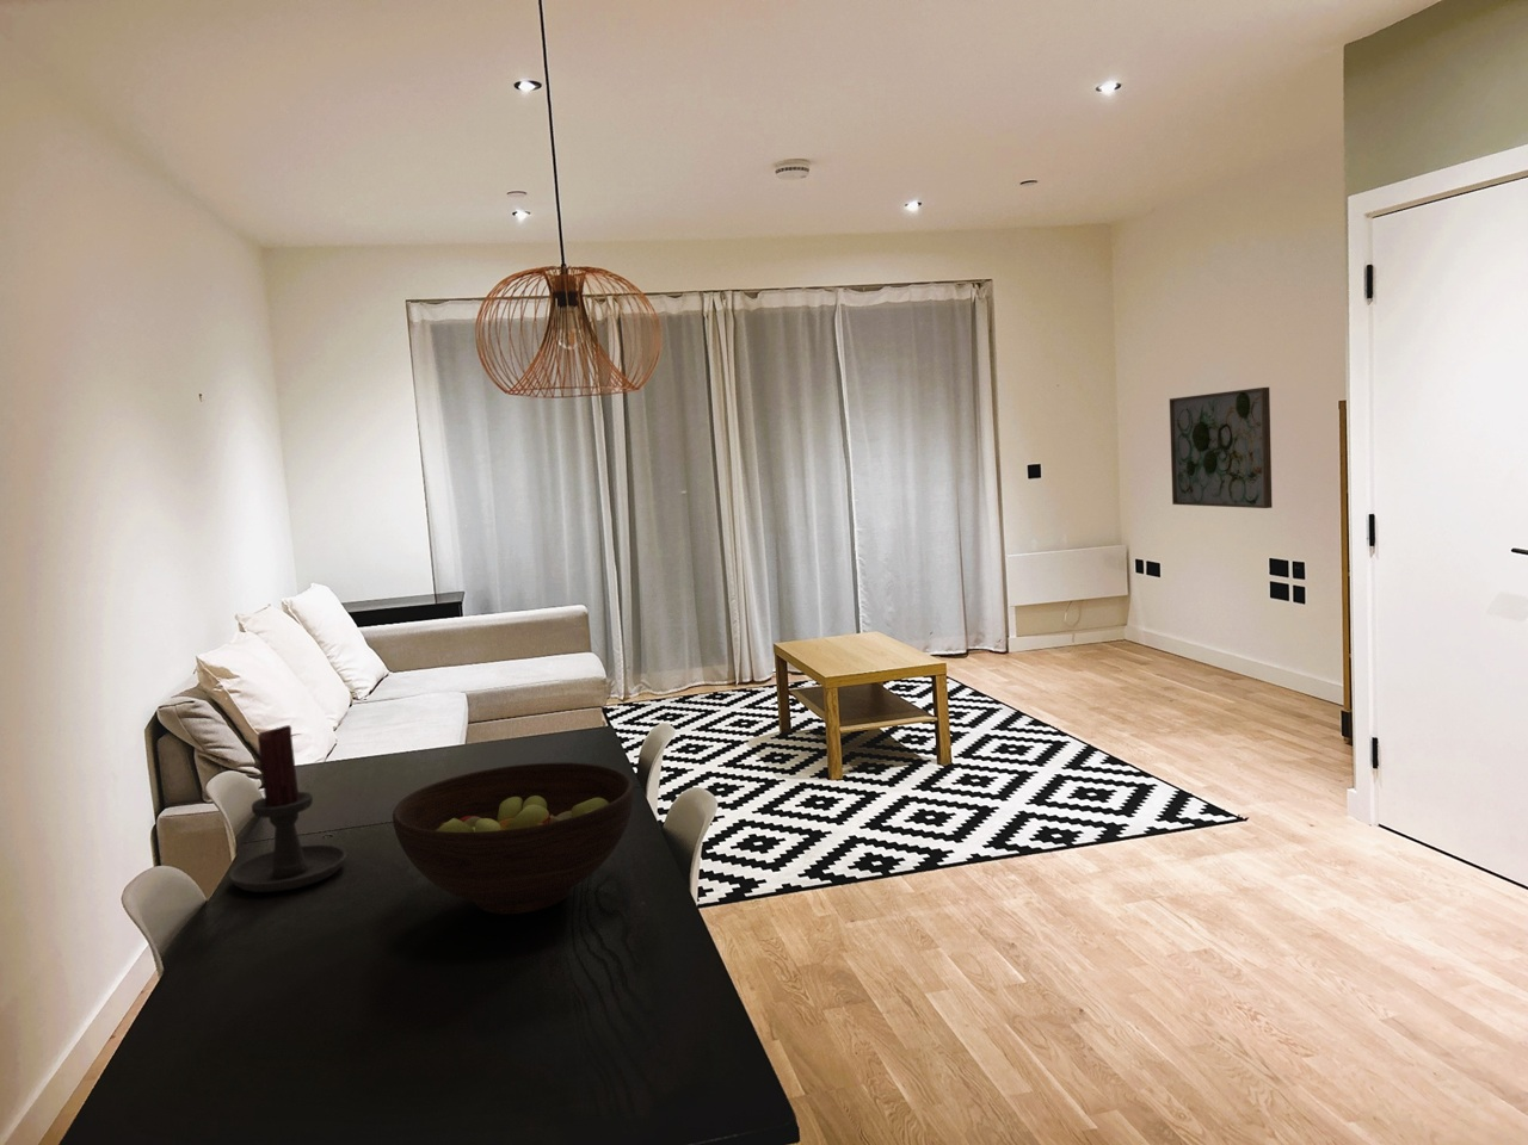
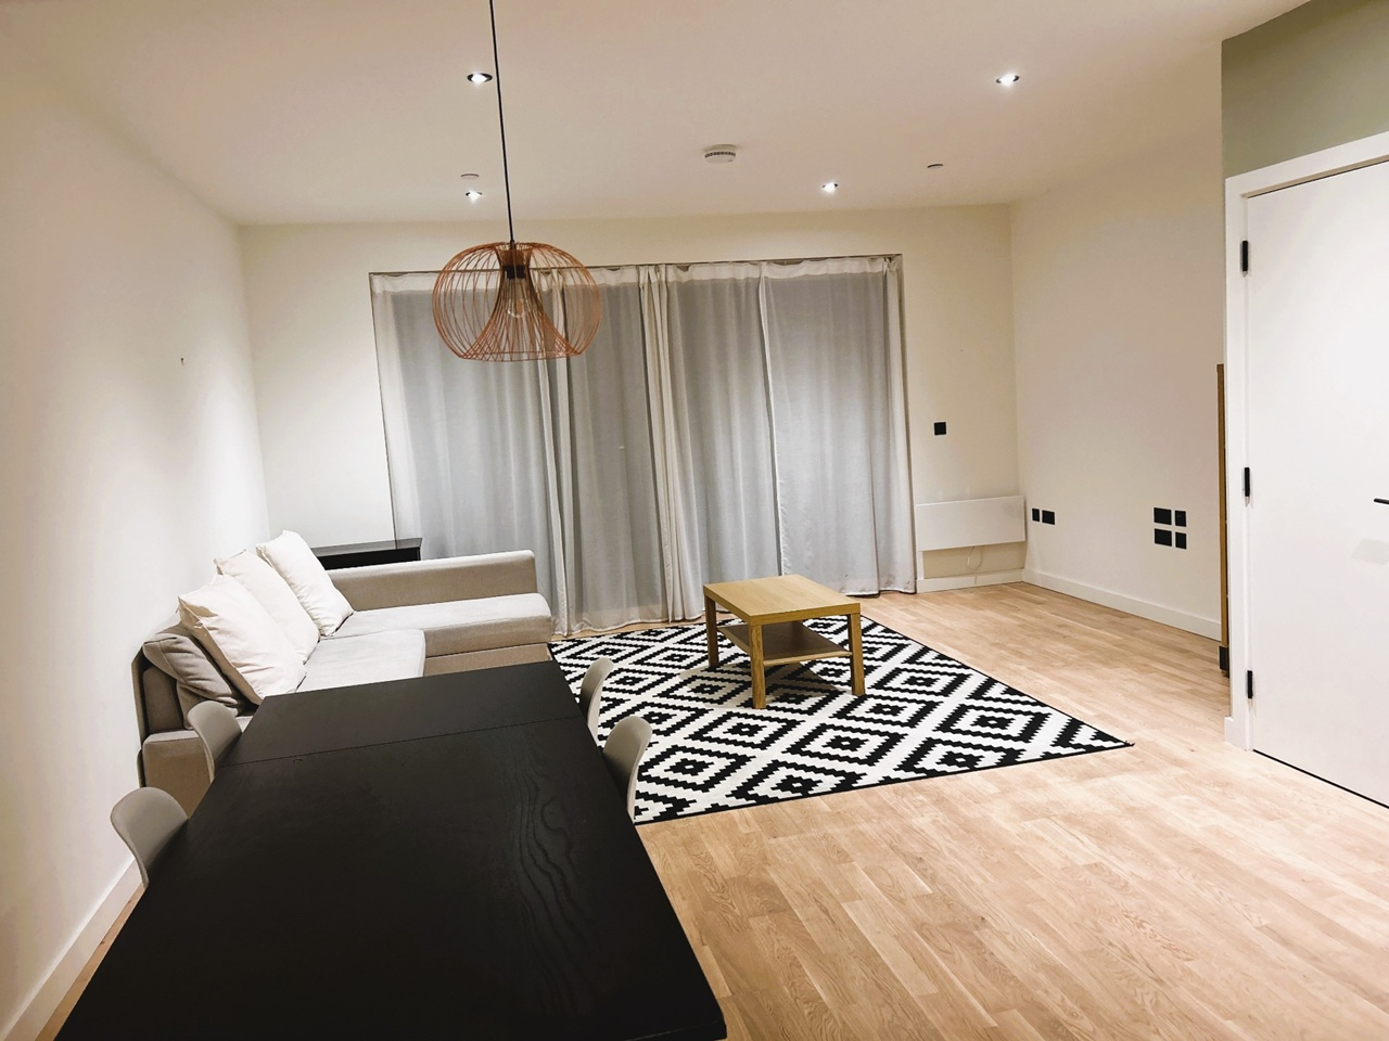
- wall art [1168,386,1274,509]
- fruit bowl [391,761,635,915]
- candle holder [229,724,348,894]
